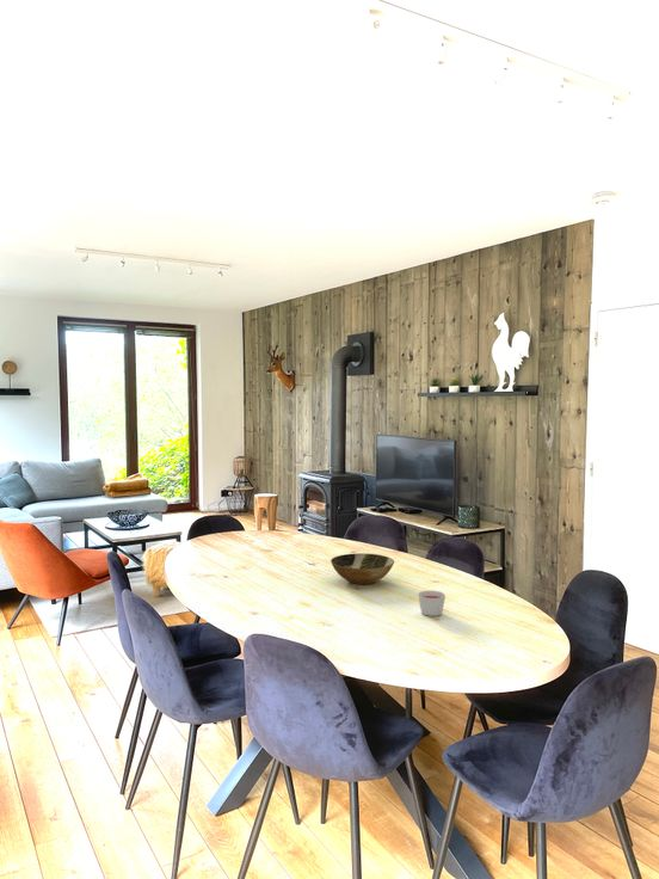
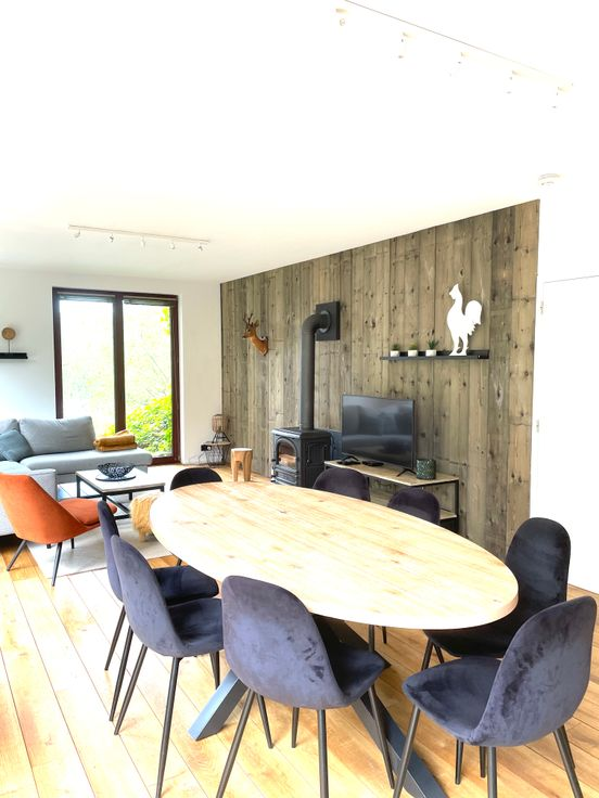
- candle [417,589,446,617]
- bowl [330,552,395,585]
